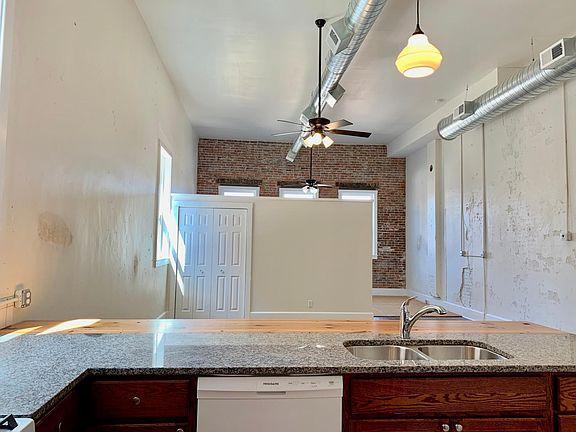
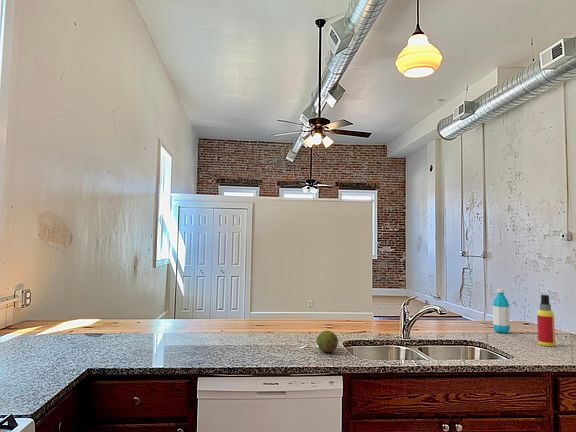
+ spray bottle [536,294,556,347]
+ fruit [316,330,339,353]
+ water bottle [492,288,511,334]
